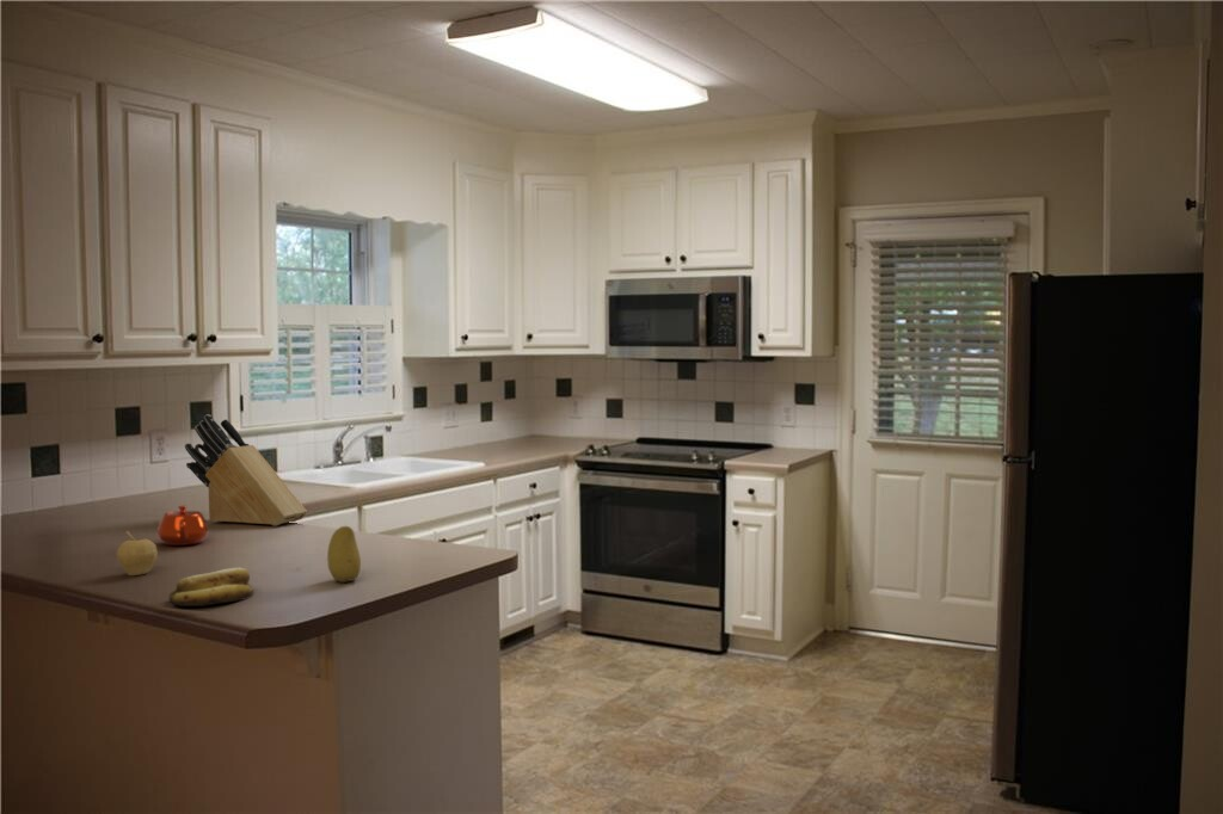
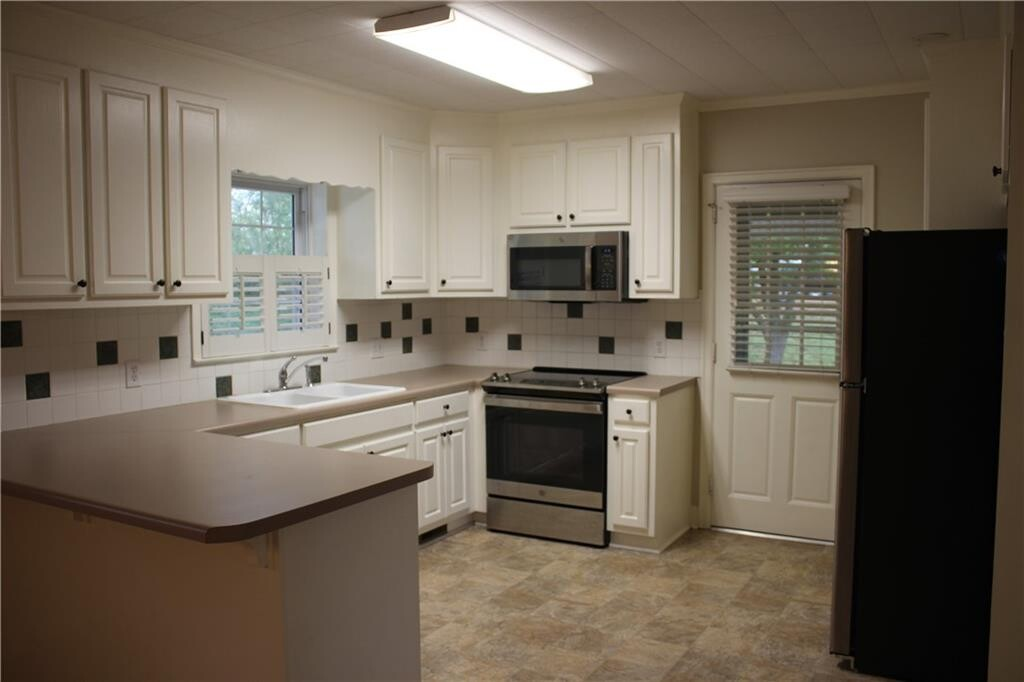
- fruit [116,530,159,576]
- teapot [156,505,210,547]
- fruit [326,525,362,584]
- banana [168,566,254,608]
- knife block [184,413,308,526]
